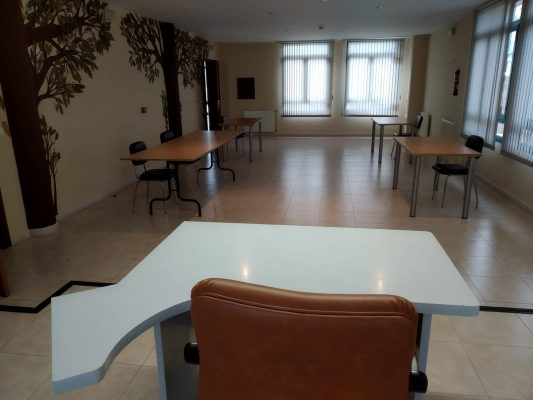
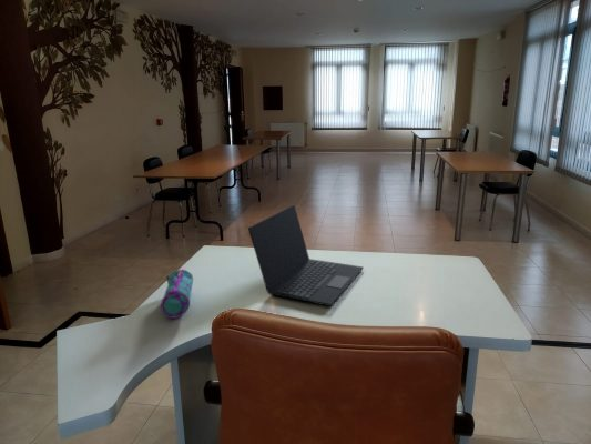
+ pencil case [160,268,194,320]
+ laptop [247,204,365,307]
